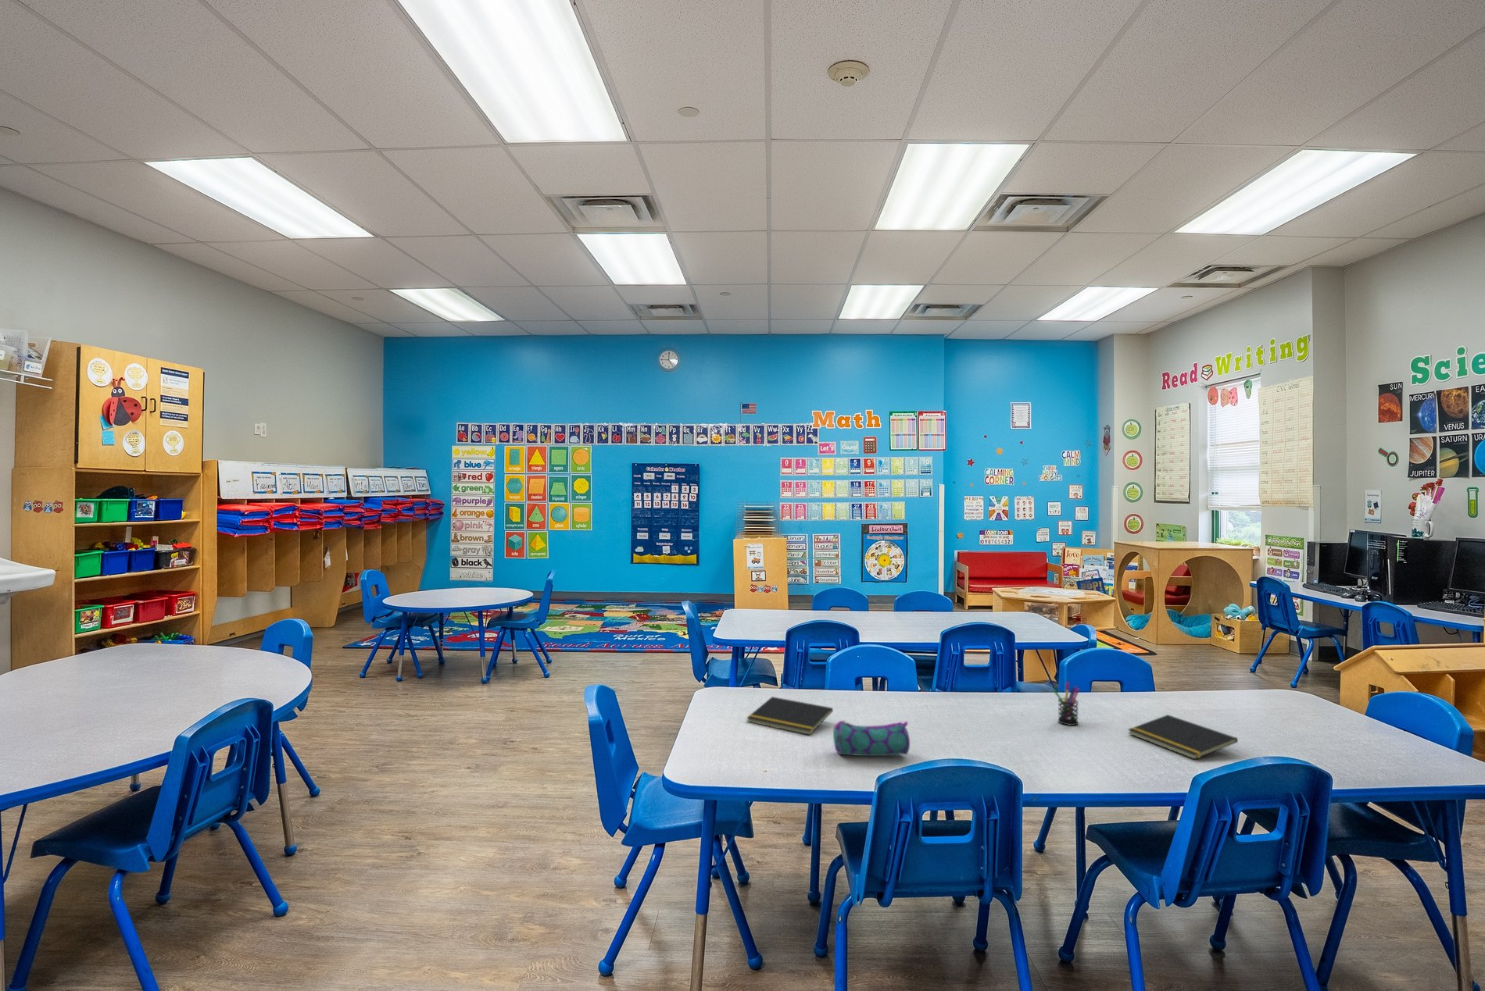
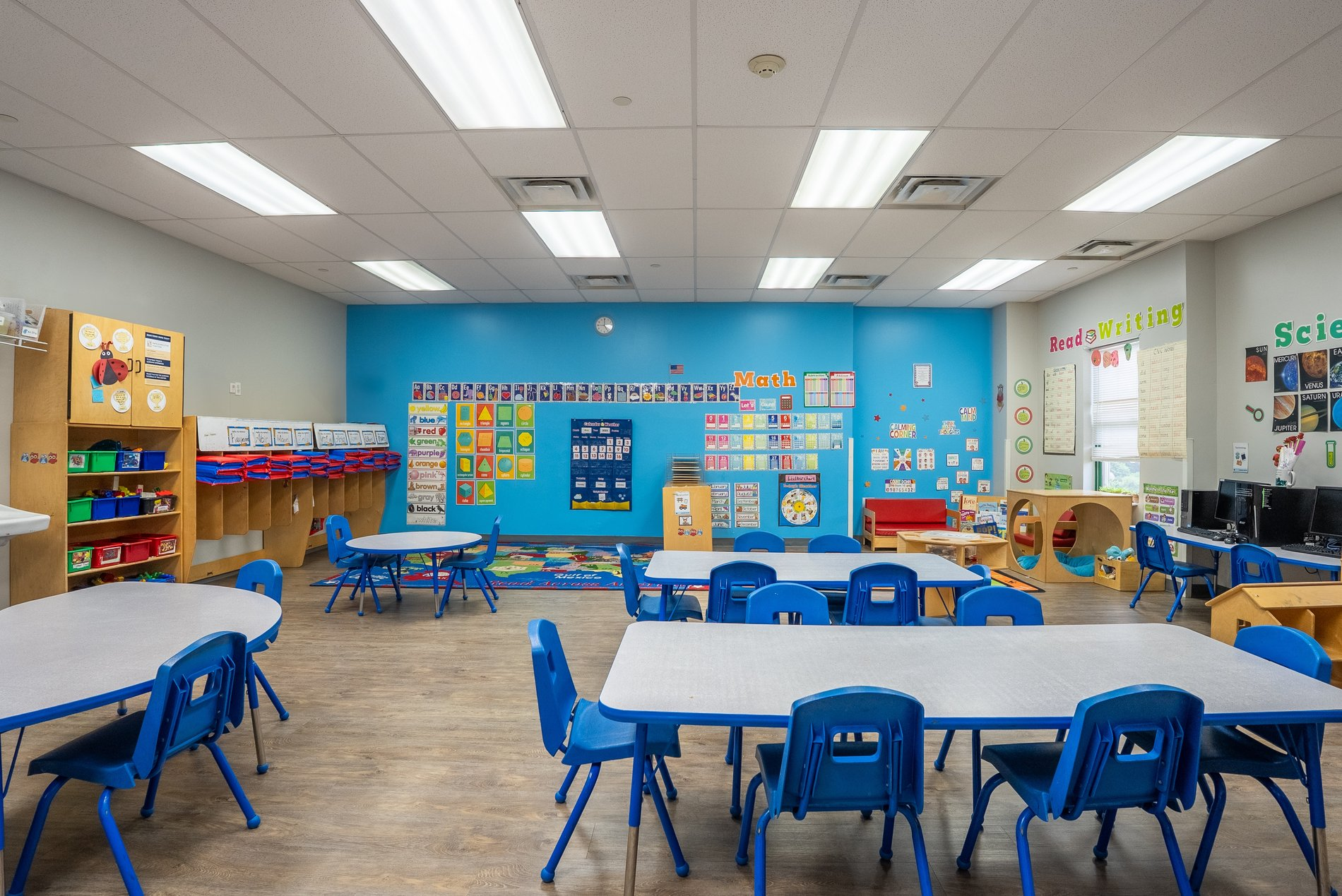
- notepad [1128,713,1239,760]
- pen holder [1052,681,1080,727]
- notepad [746,696,834,736]
- pencil case [832,720,911,757]
